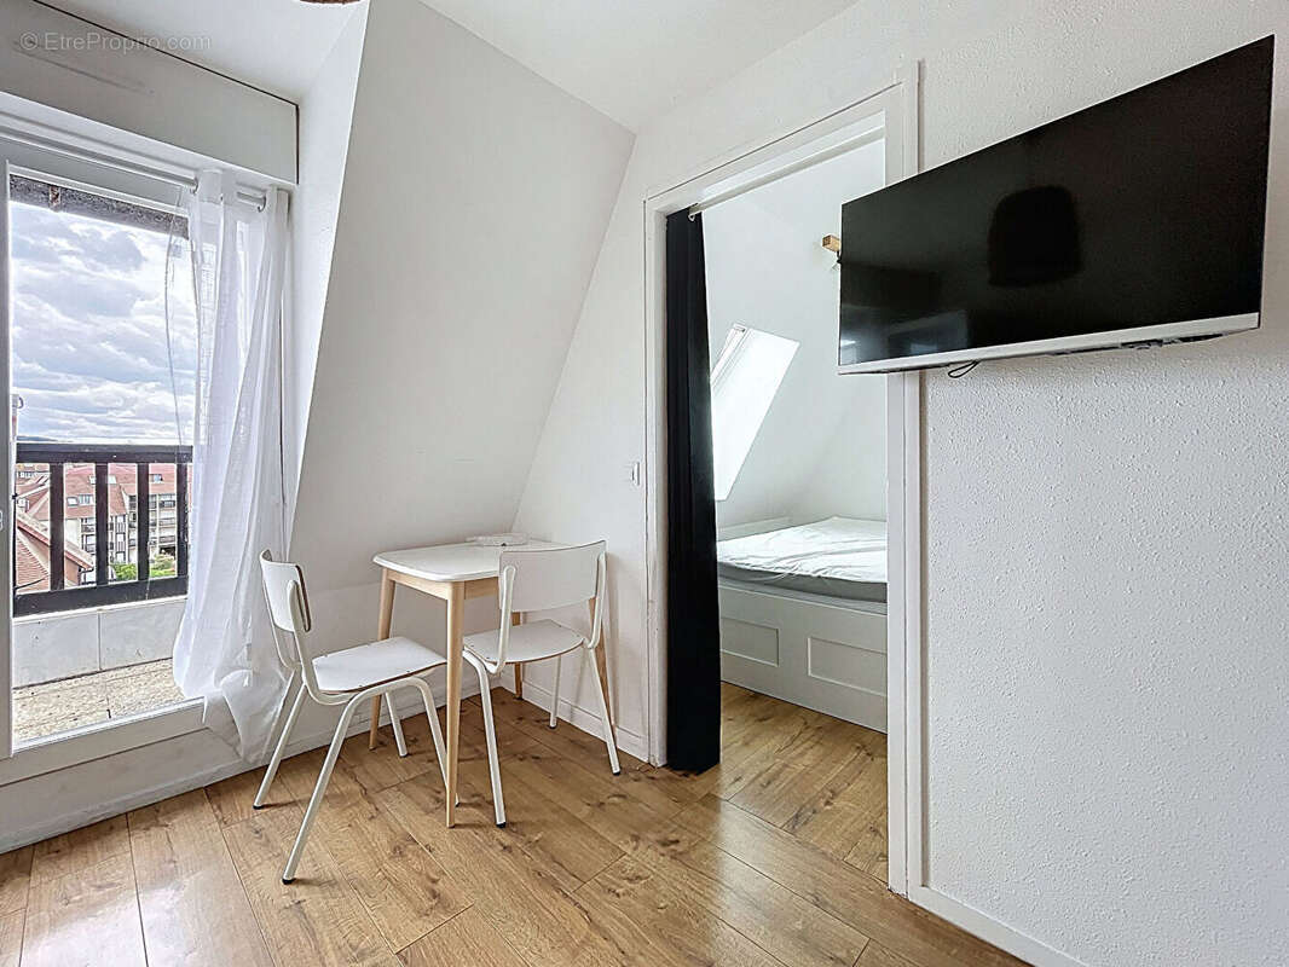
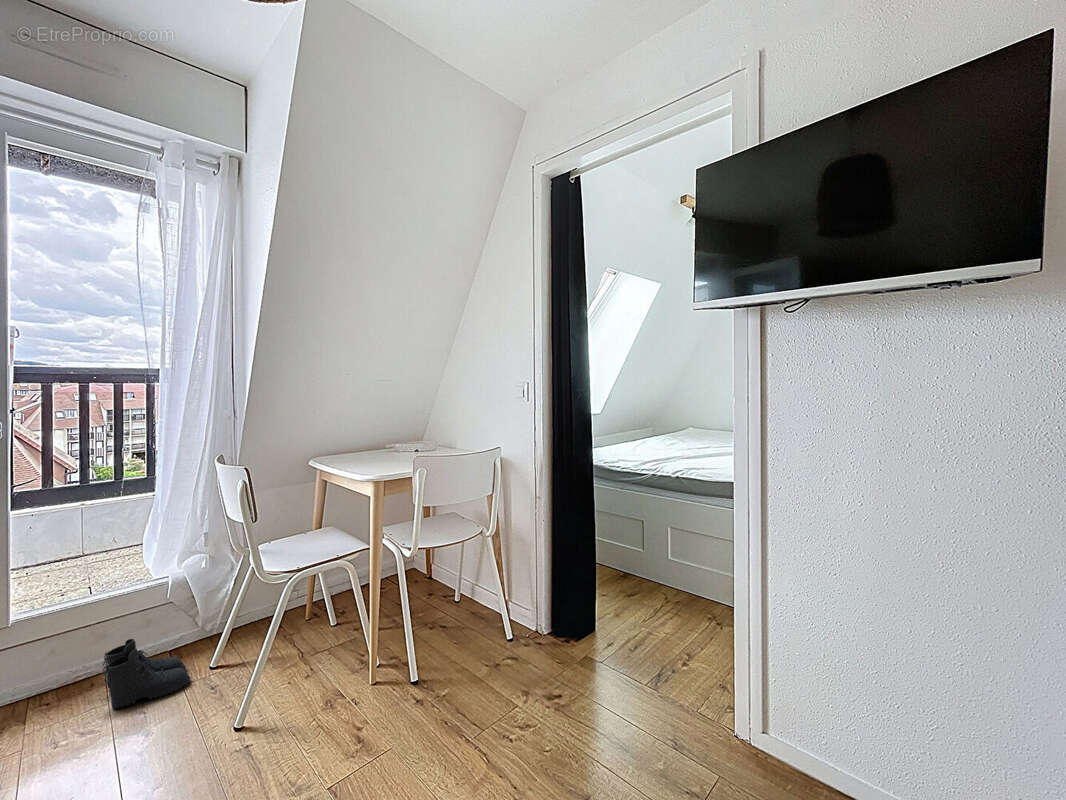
+ boots [101,638,192,709]
